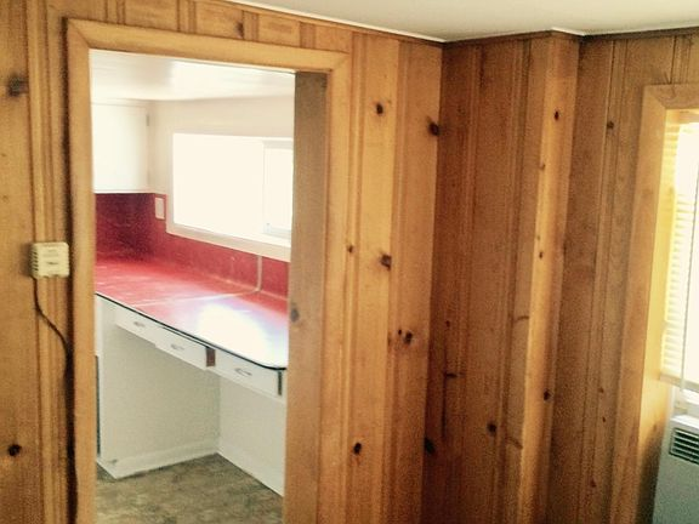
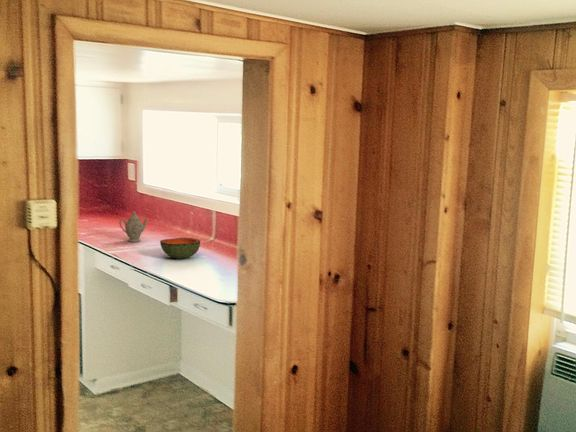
+ chinaware [118,210,150,243]
+ bowl [159,237,201,259]
